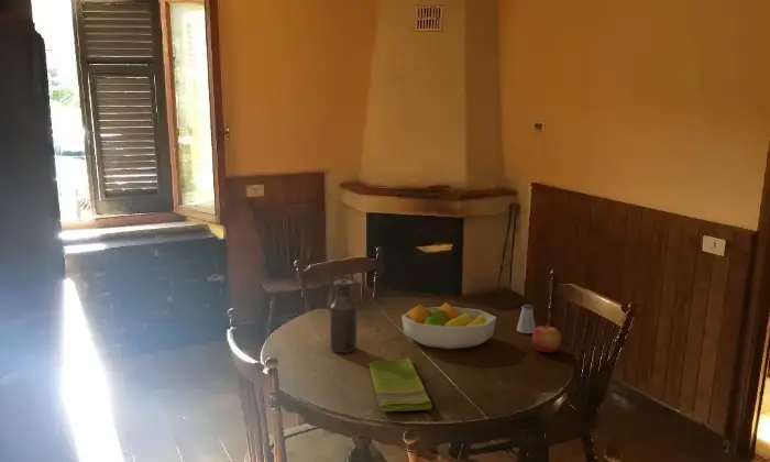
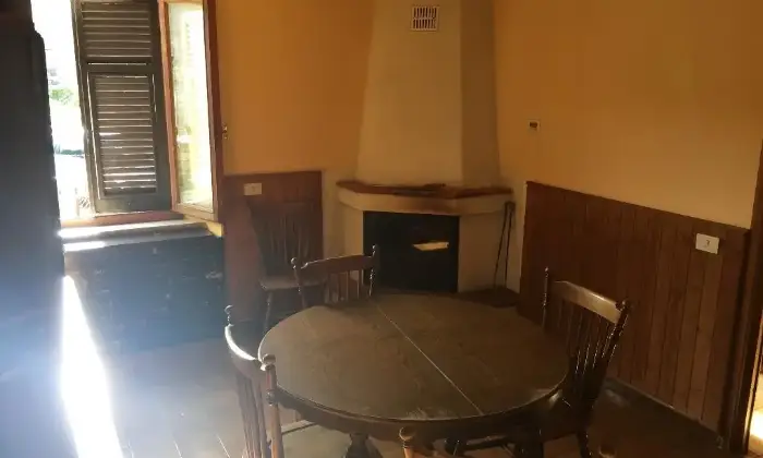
- dish towel [367,356,433,413]
- apple [531,322,563,353]
- fruit bowl [400,301,497,350]
- bottle [329,278,359,354]
- saltshaker [516,304,537,334]
